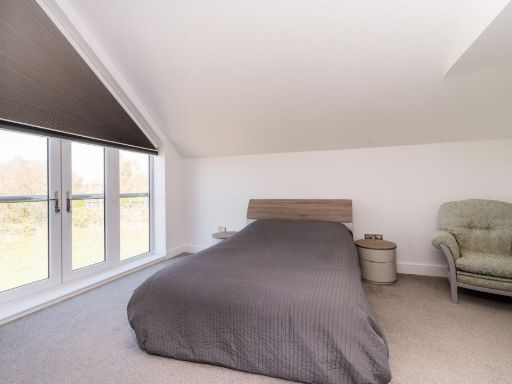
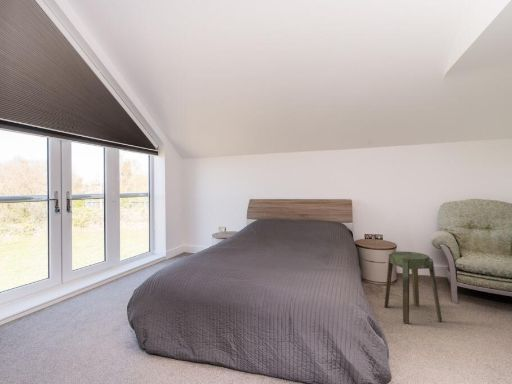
+ stool [383,250,443,324]
